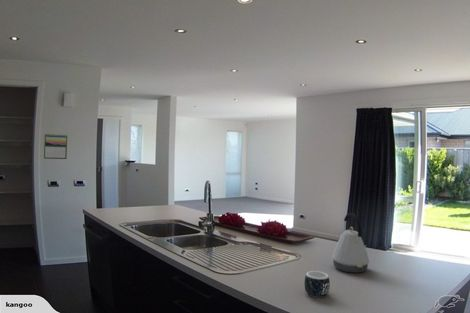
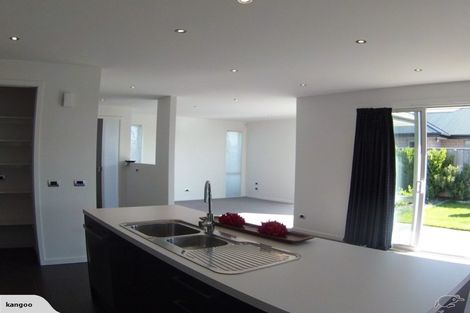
- kettle [331,212,370,274]
- mug [303,270,331,298]
- calendar [43,133,68,160]
